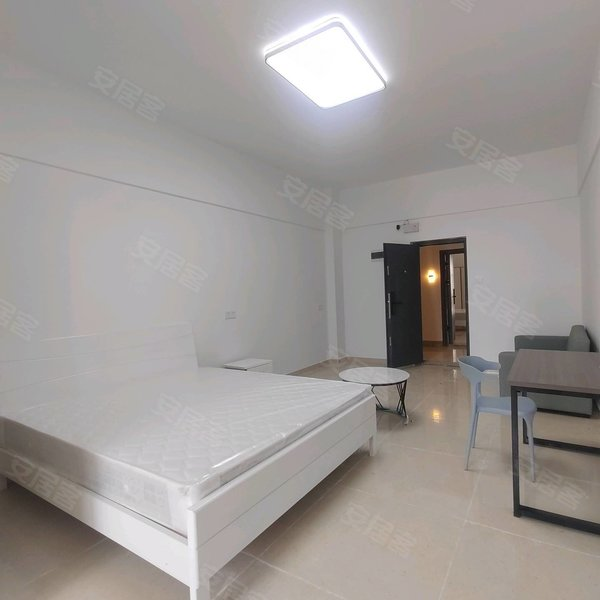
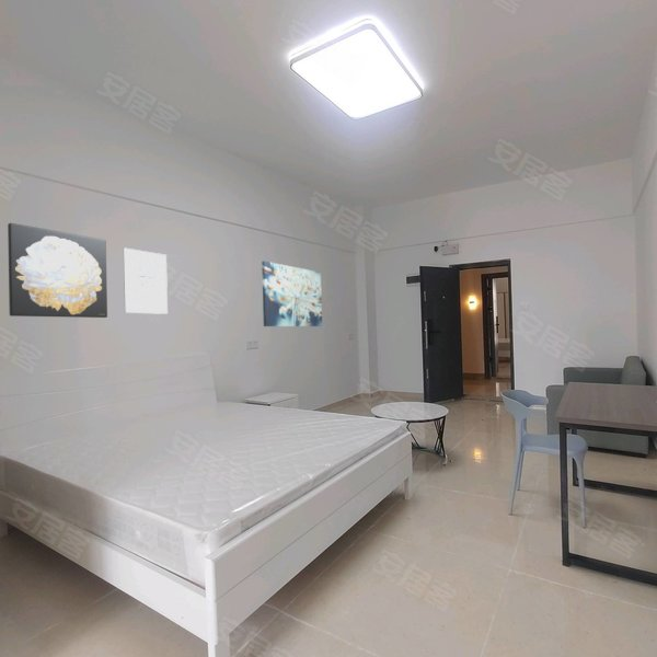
+ wall art [7,222,108,319]
+ wall art [123,246,169,315]
+ wall art [261,261,323,327]
